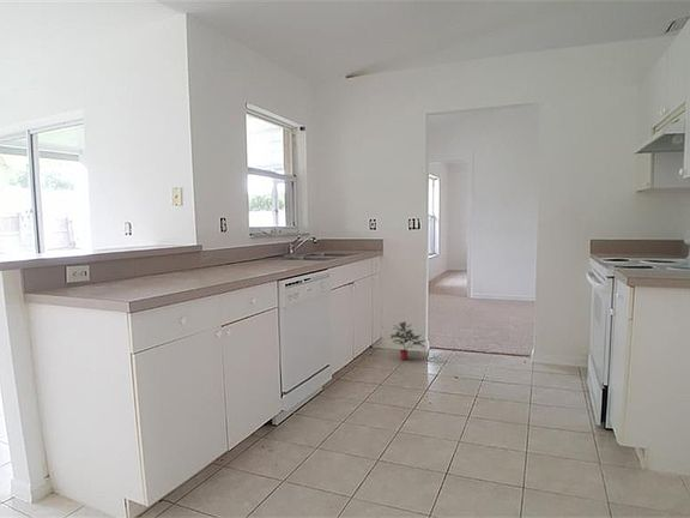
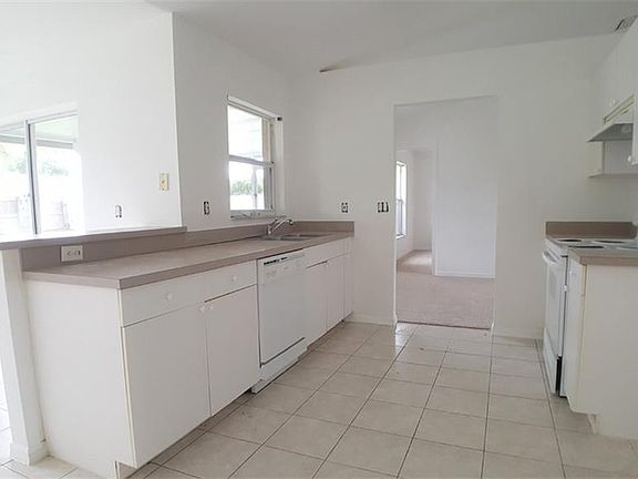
- potted plant [389,320,426,361]
